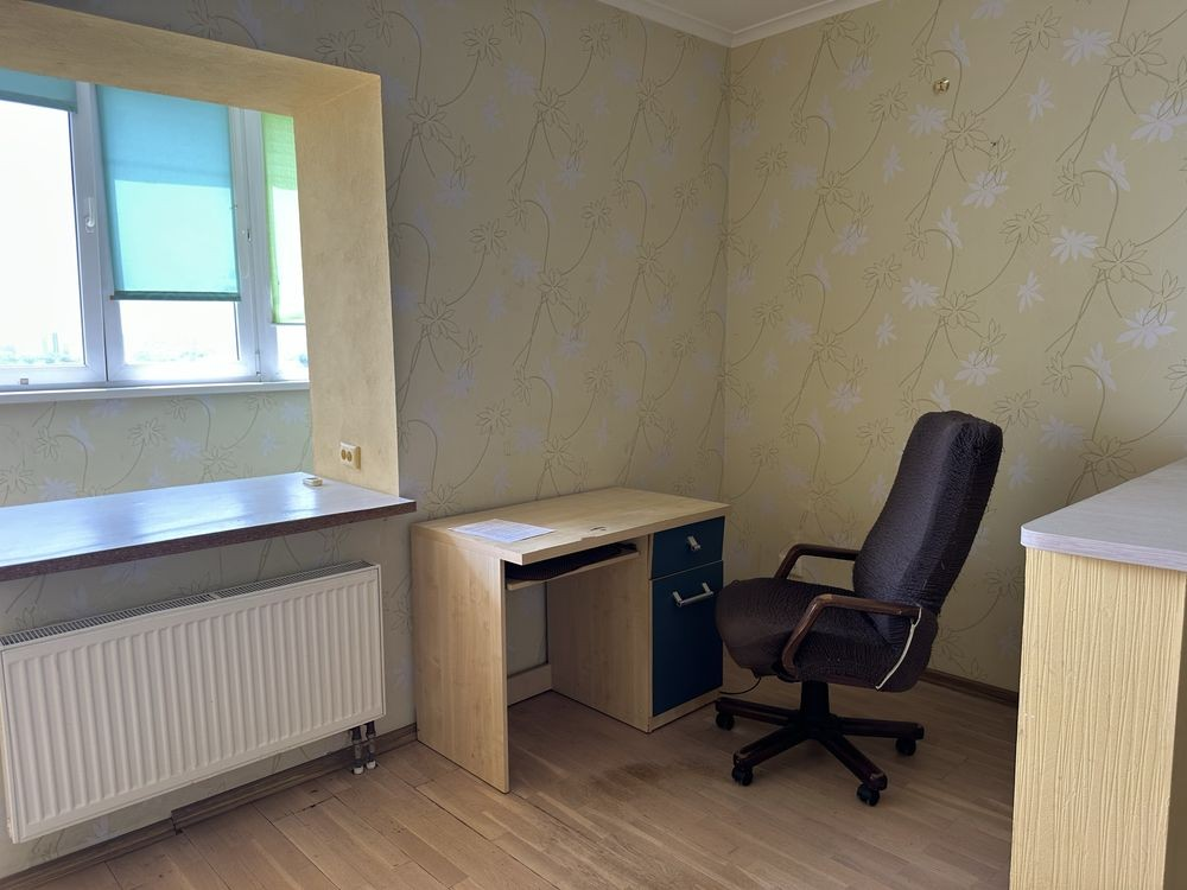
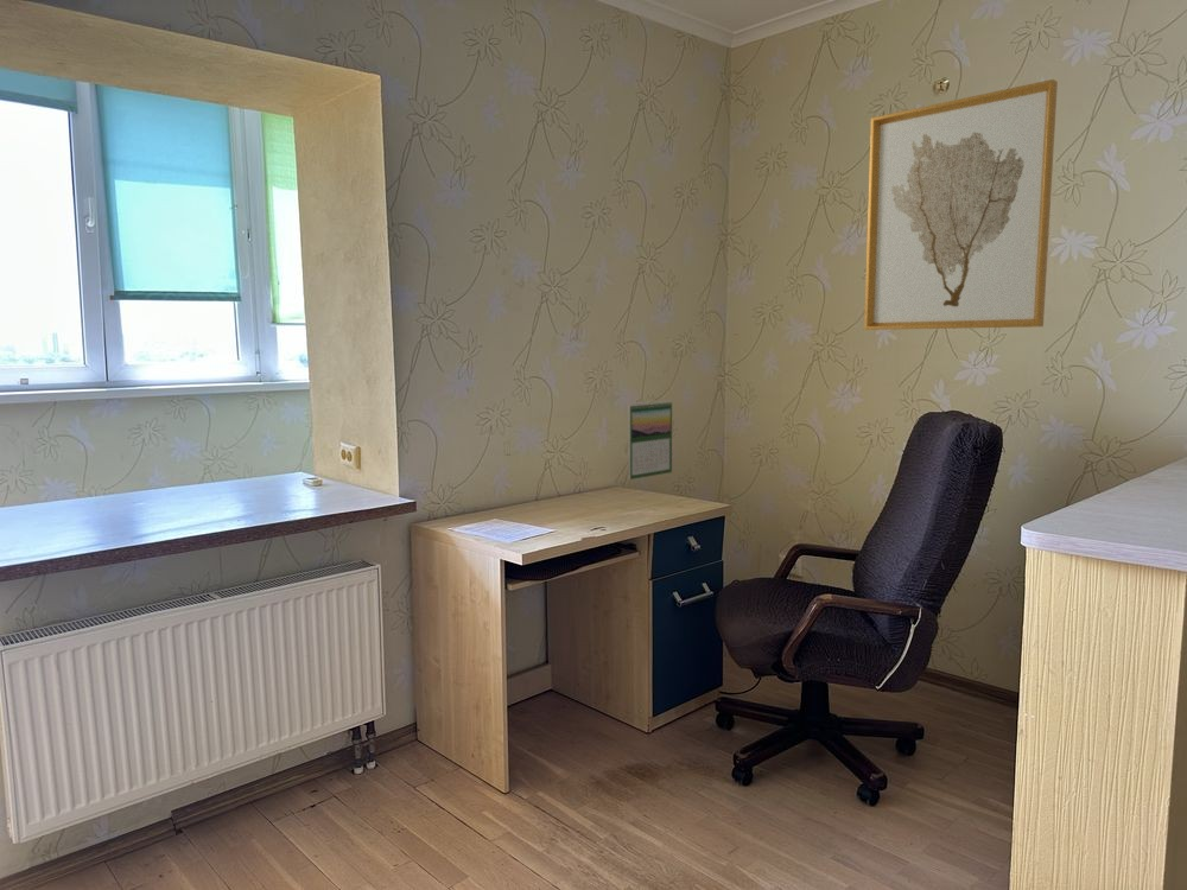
+ wall art [863,78,1059,331]
+ calendar [628,400,673,481]
